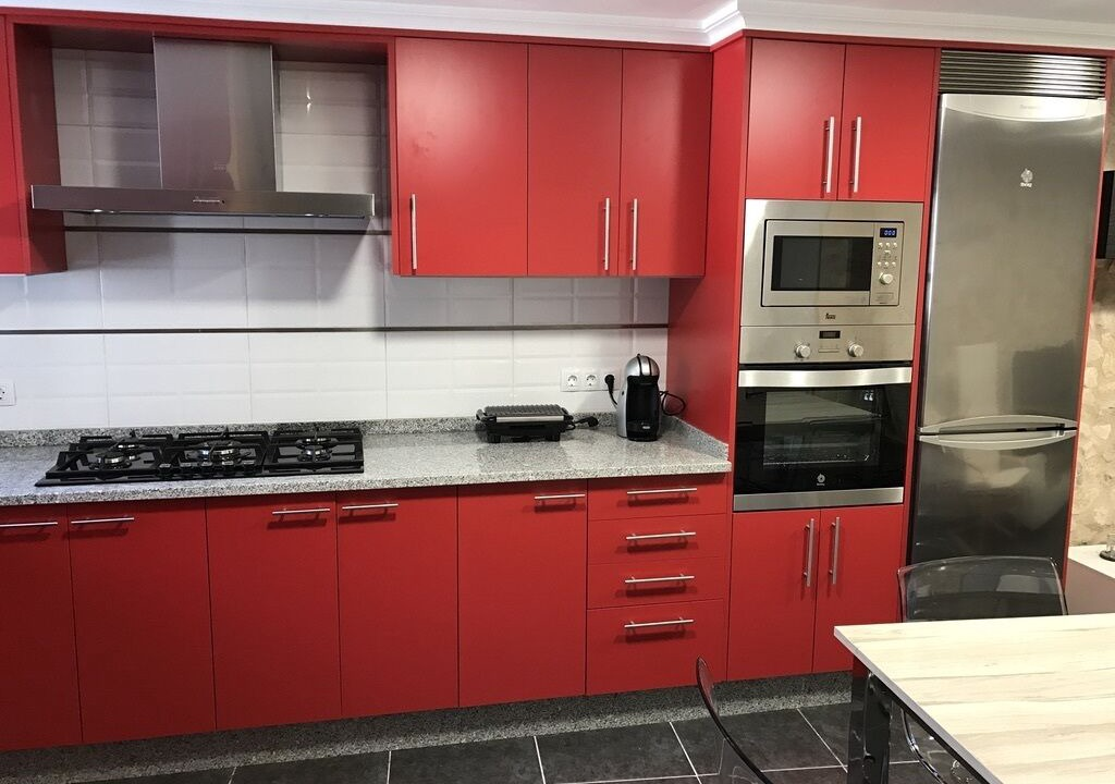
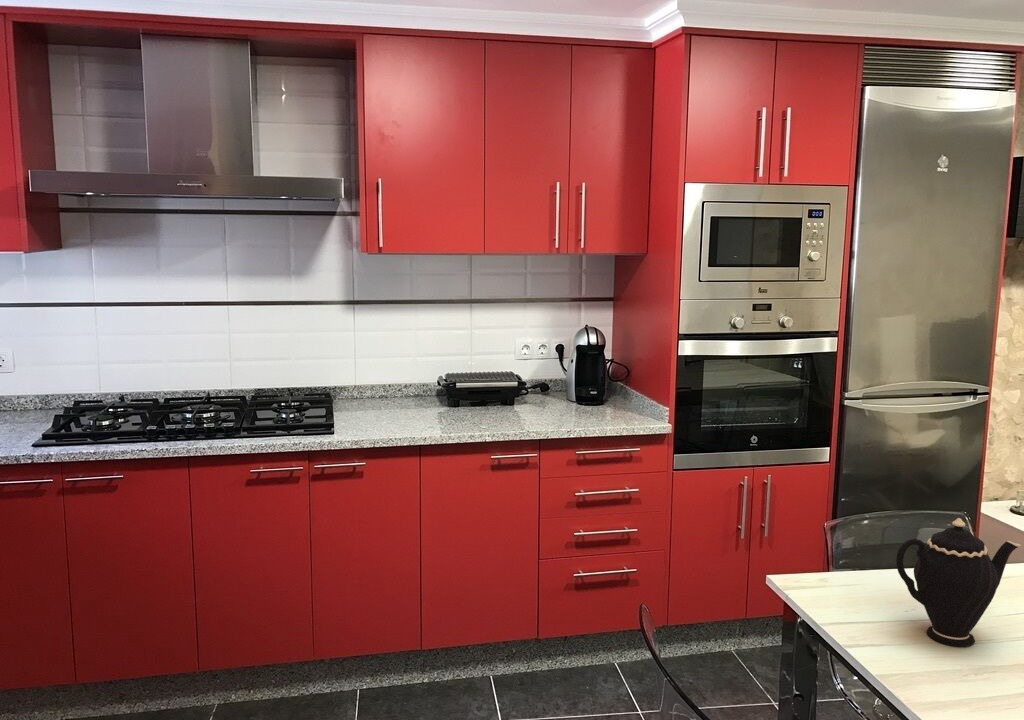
+ teapot [895,517,1022,647]
